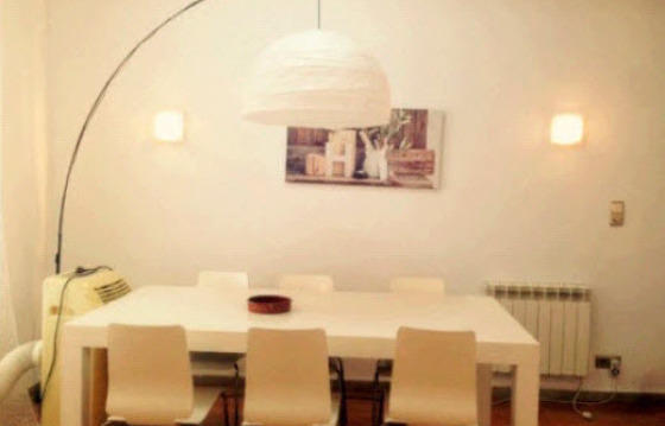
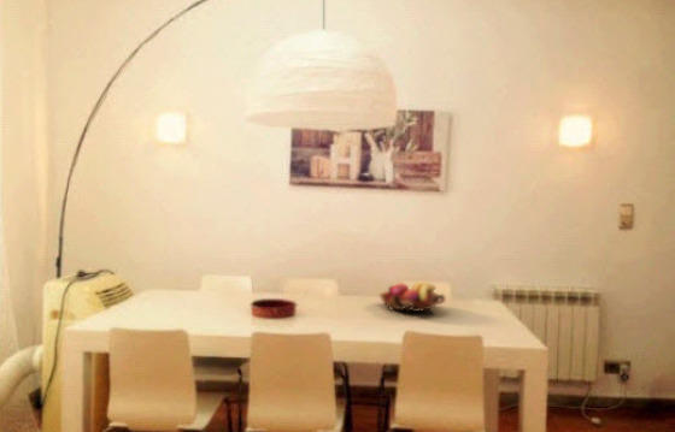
+ fruit basket [378,280,447,314]
